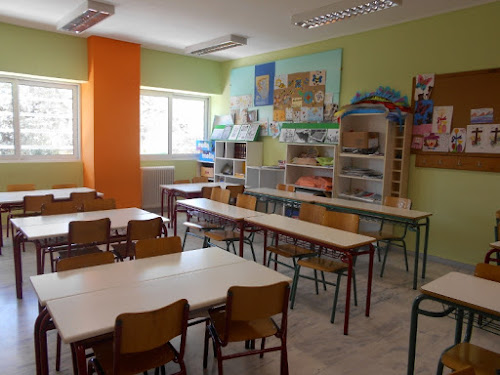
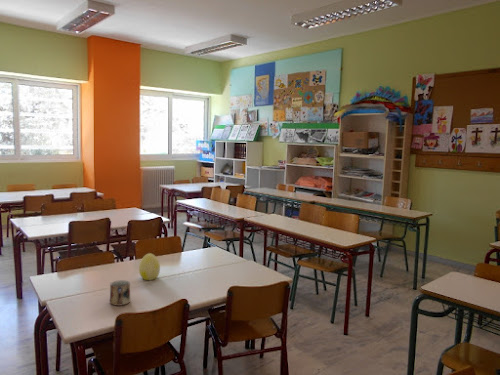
+ mug [109,279,132,307]
+ decorative egg [138,252,161,281]
